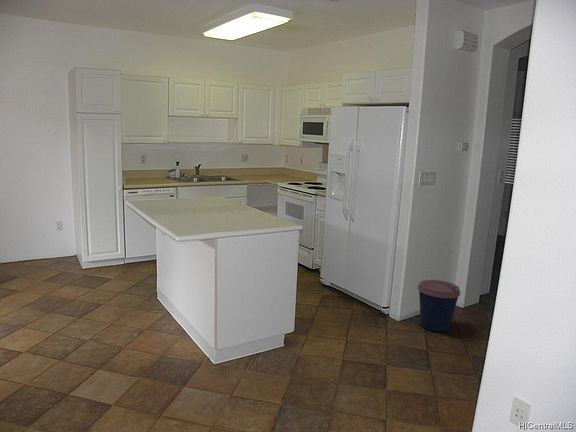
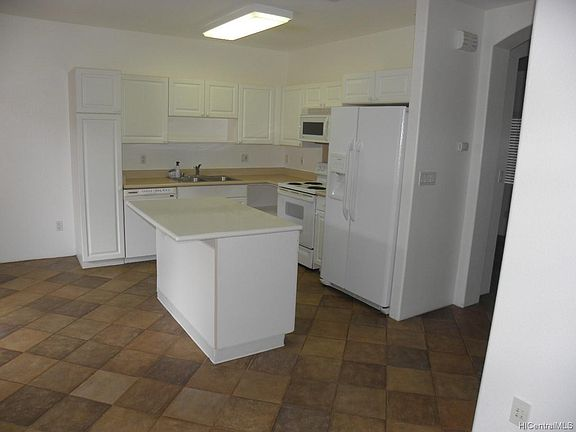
- coffee cup [417,279,461,333]
